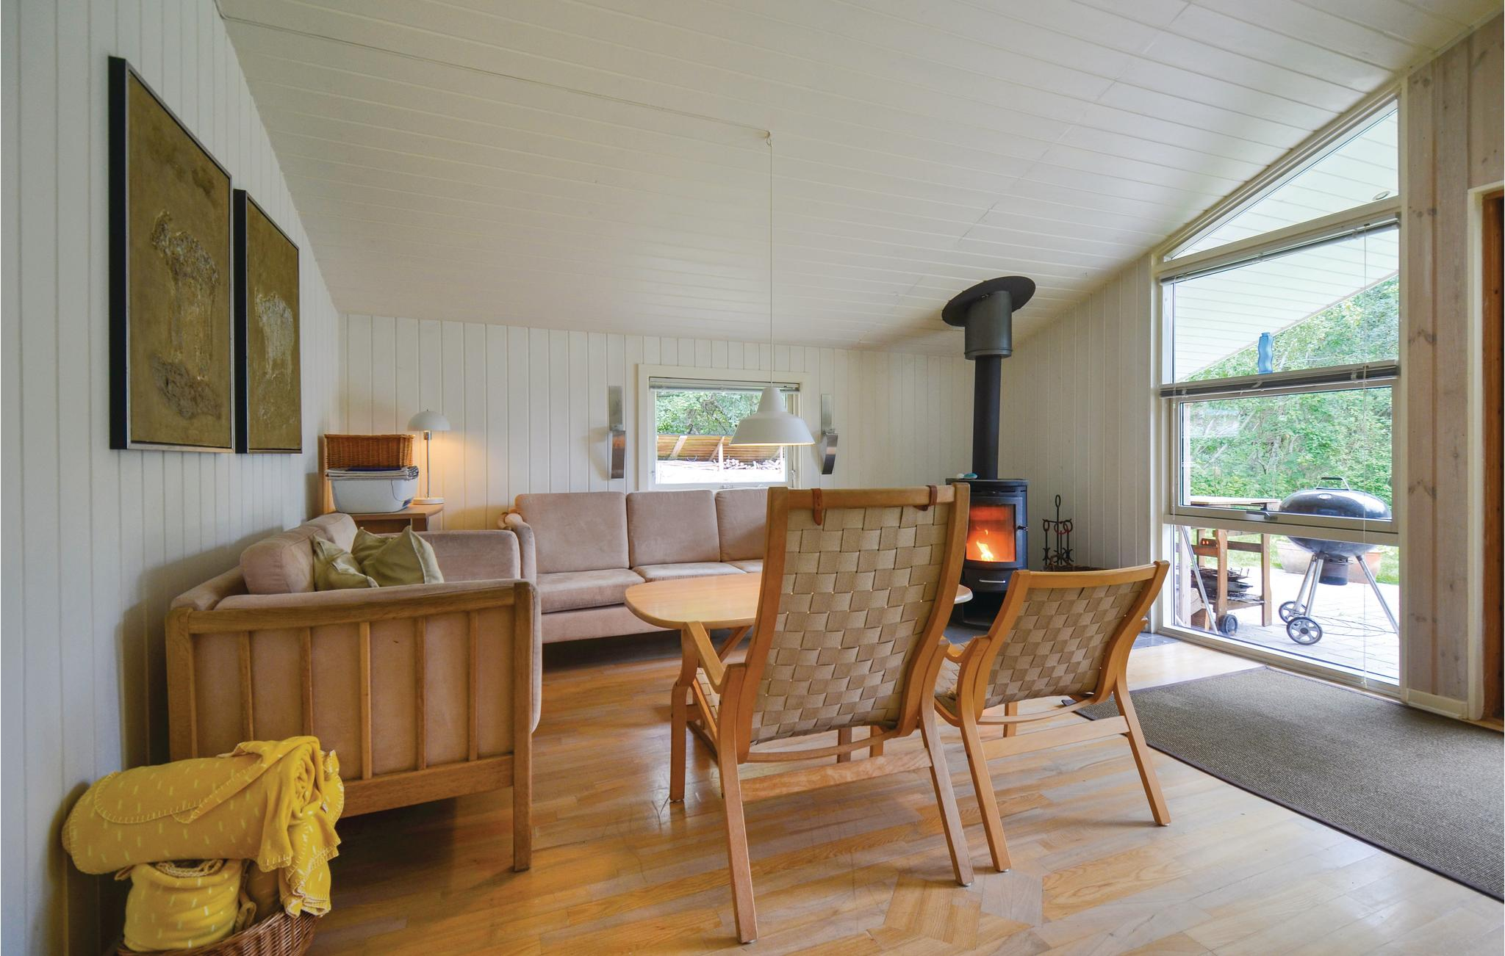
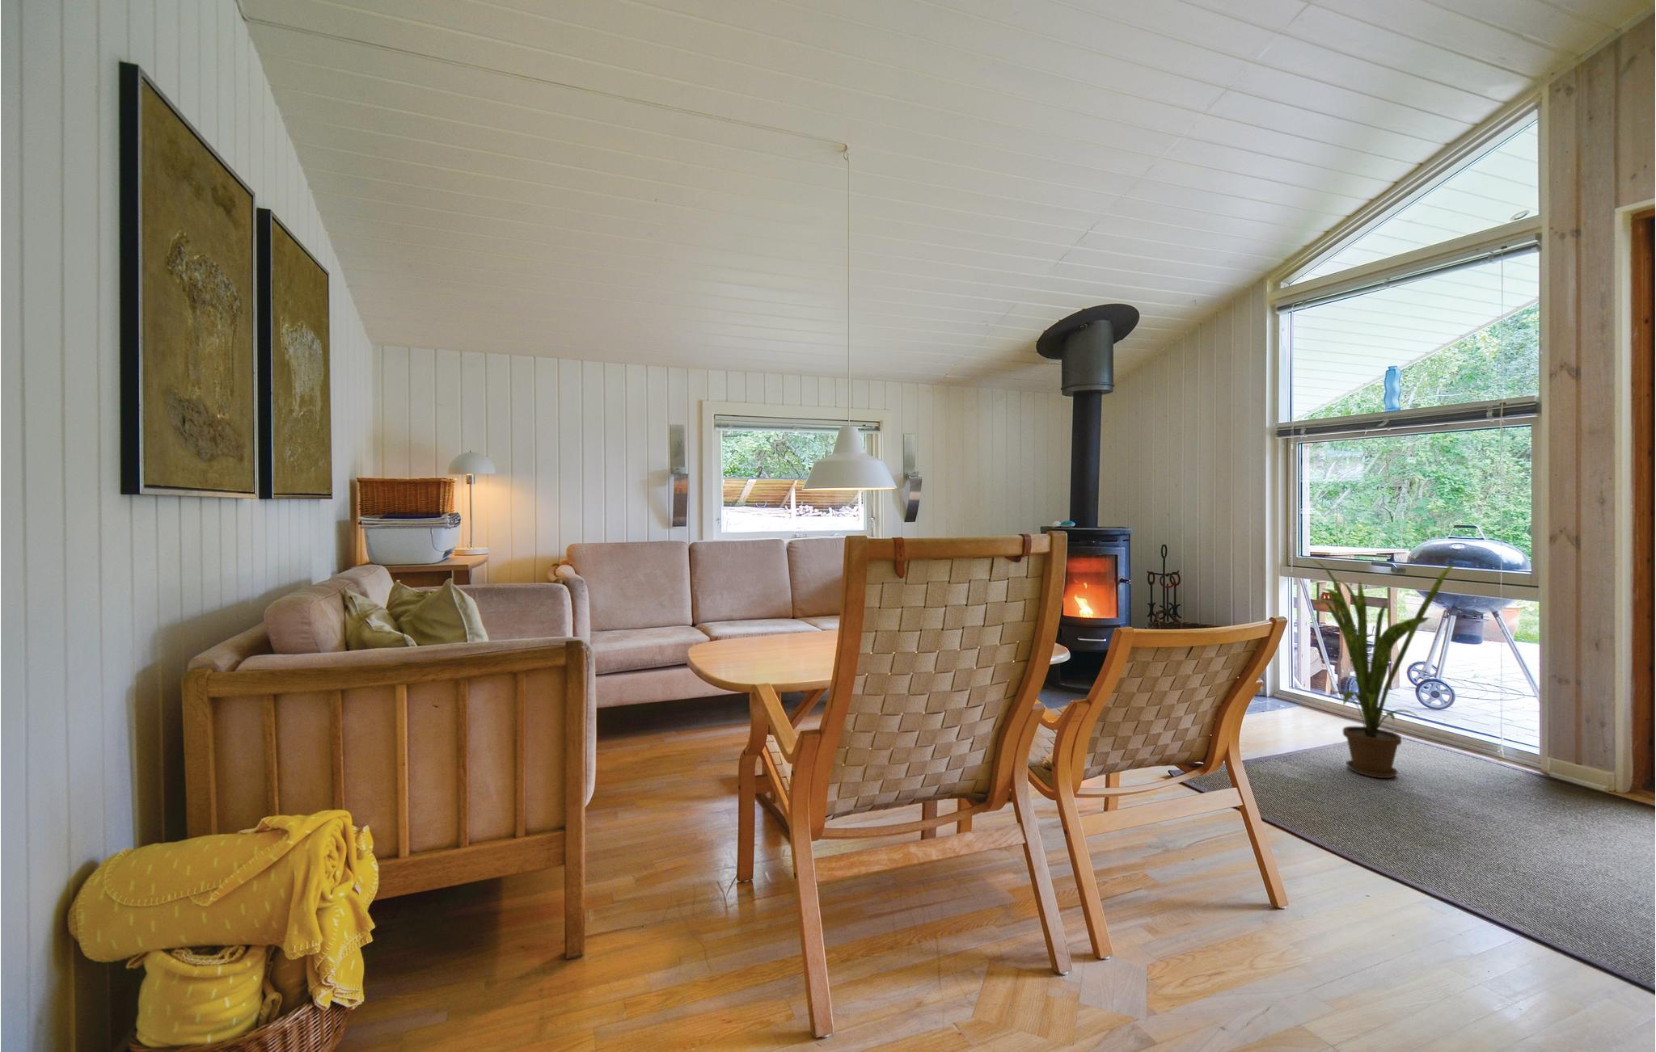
+ house plant [1300,555,1459,779]
